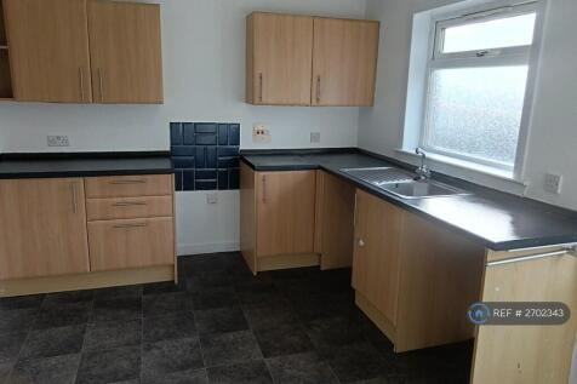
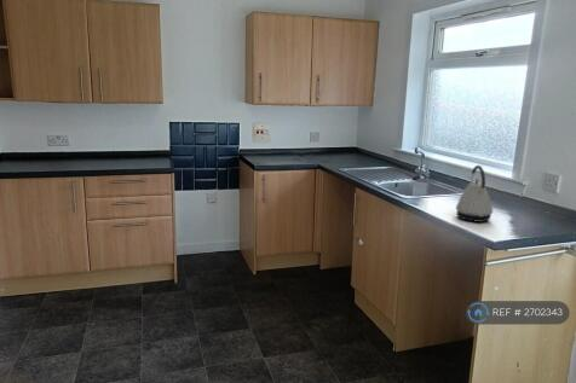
+ kettle [455,164,494,224]
